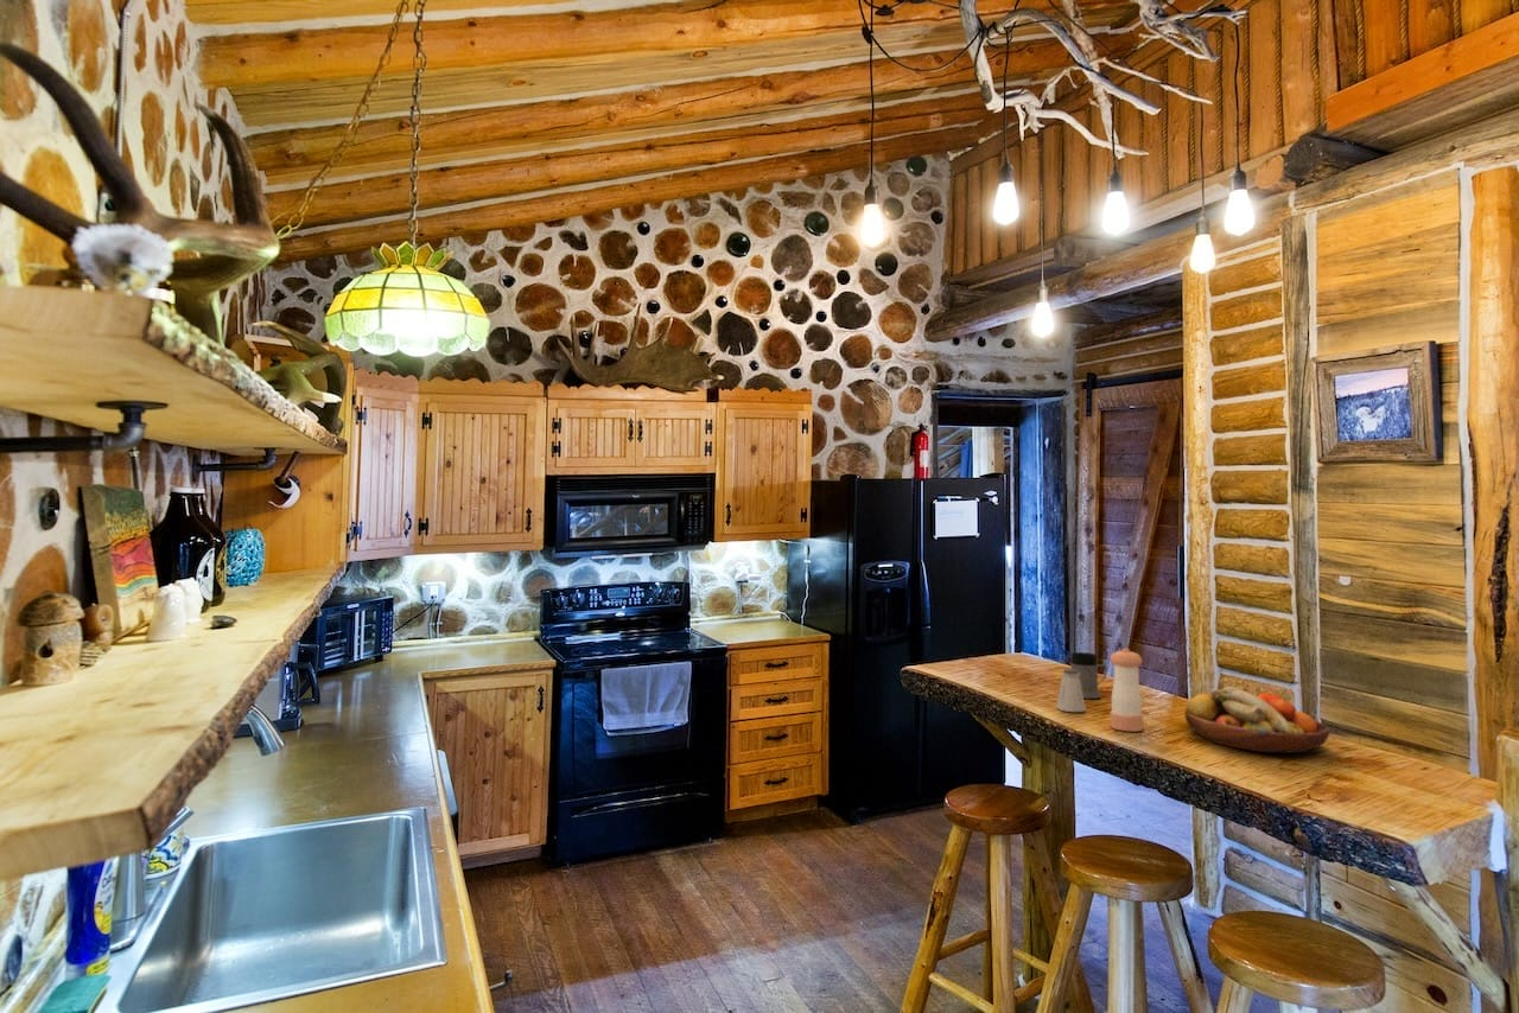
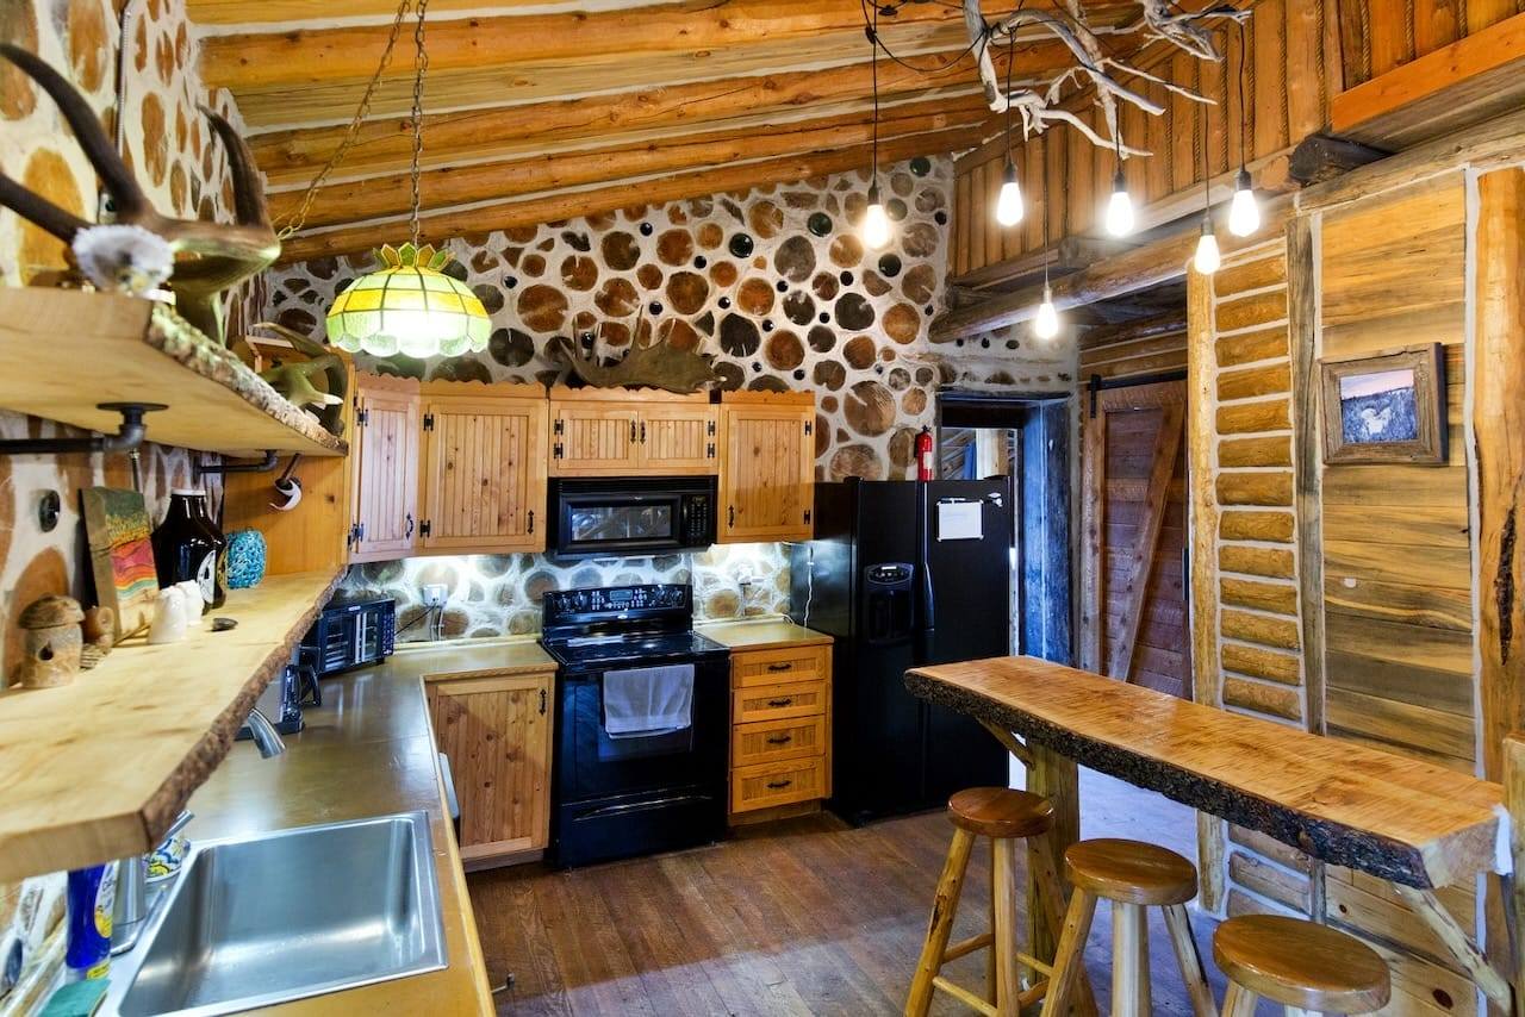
- mug [1069,651,1108,700]
- fruit bowl [1183,686,1330,754]
- saltshaker [1055,668,1087,713]
- pepper shaker [1110,648,1144,732]
